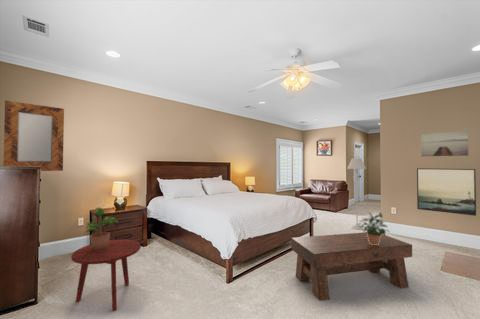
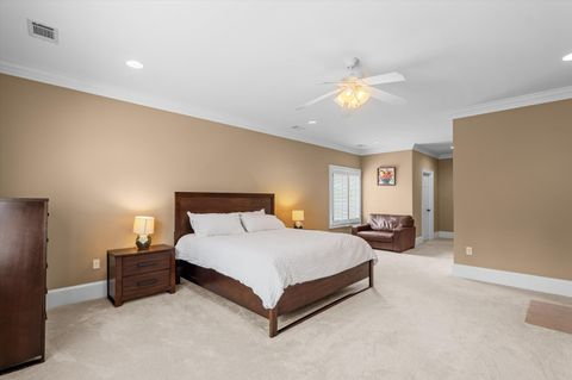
- potted plant [83,207,119,251]
- bench [290,231,413,302]
- potted plant [356,211,391,245]
- side table [70,238,142,312]
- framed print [416,167,477,217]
- wall art [420,130,469,157]
- home mirror [2,100,65,172]
- floor lamp [346,157,367,231]
